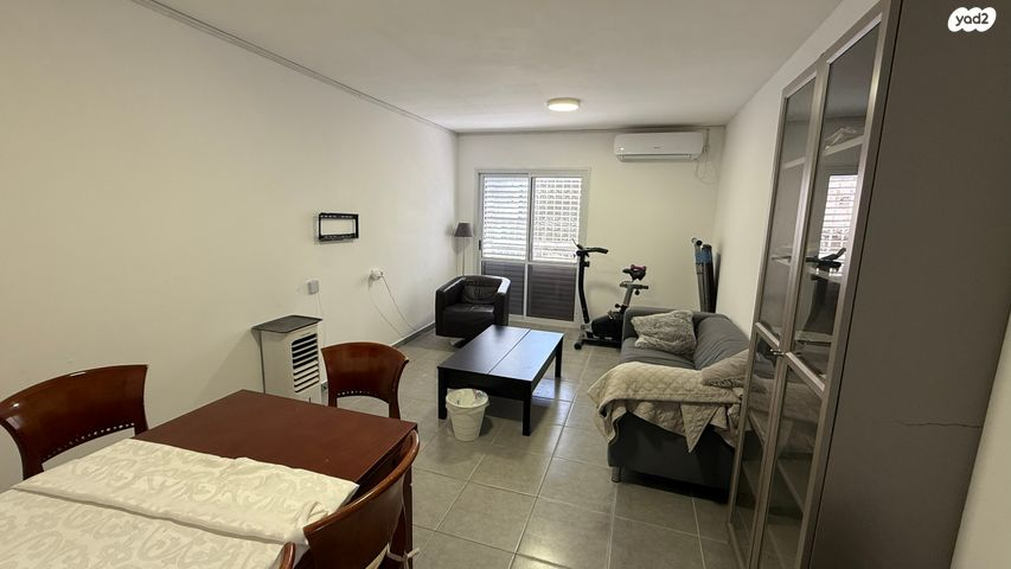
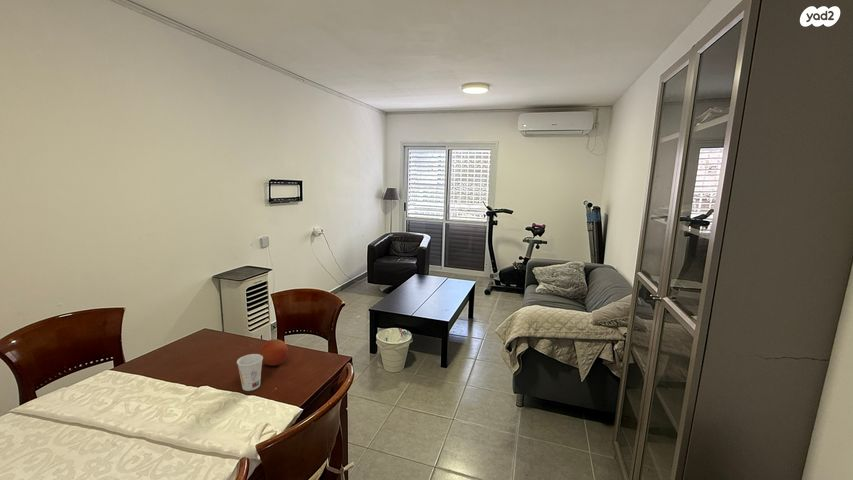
+ fruit [258,338,289,366]
+ cup [236,353,263,392]
